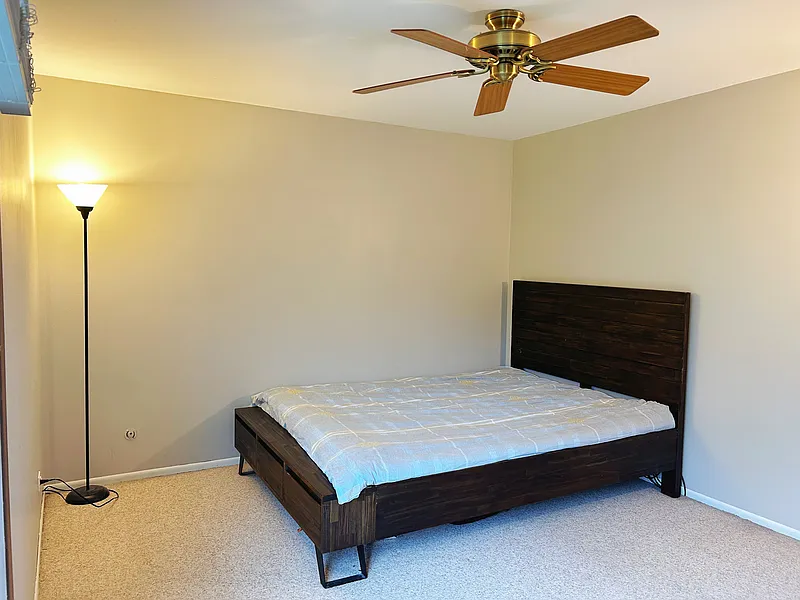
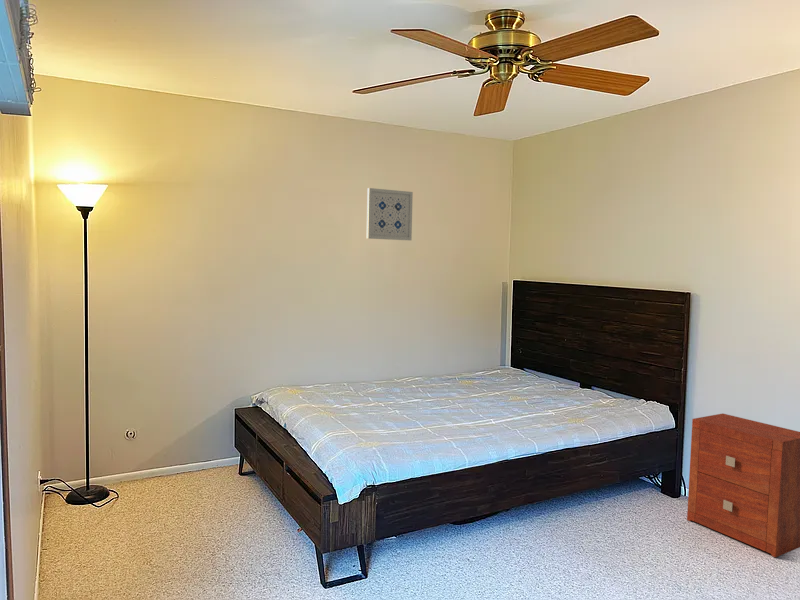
+ nightstand [686,412,800,558]
+ wall art [366,187,414,241]
